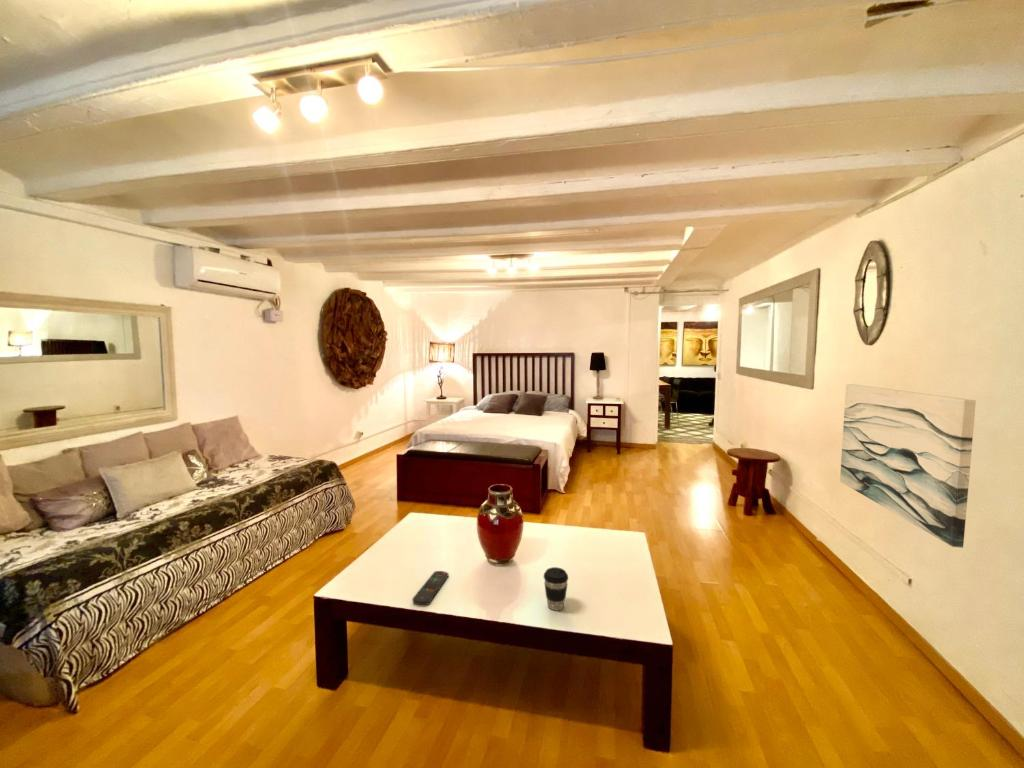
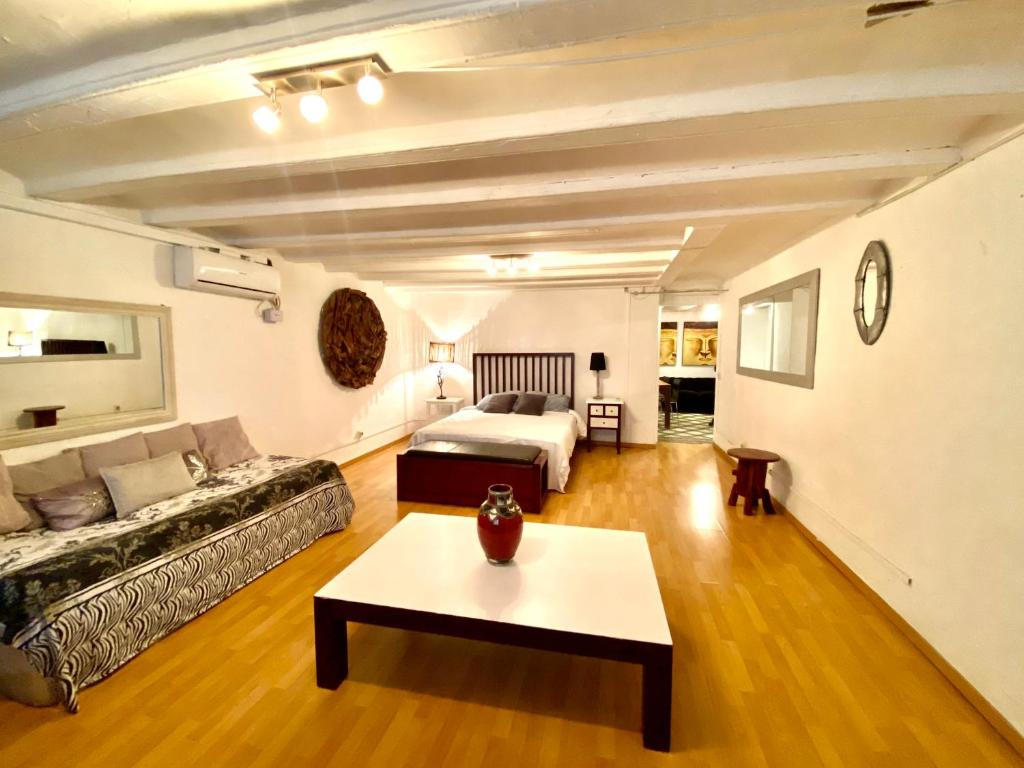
- wall art [839,383,977,549]
- remote control [412,570,449,606]
- coffee cup [543,566,569,611]
